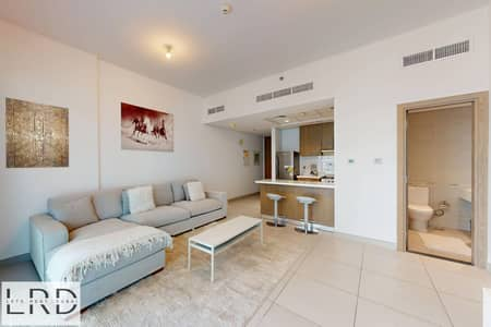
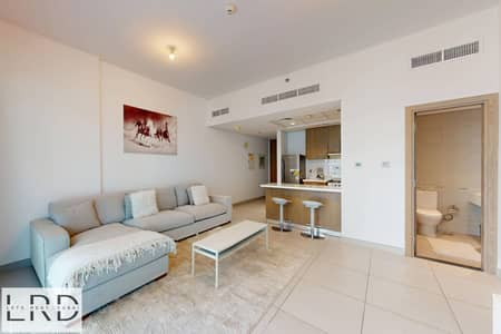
- wall art [4,97,70,169]
